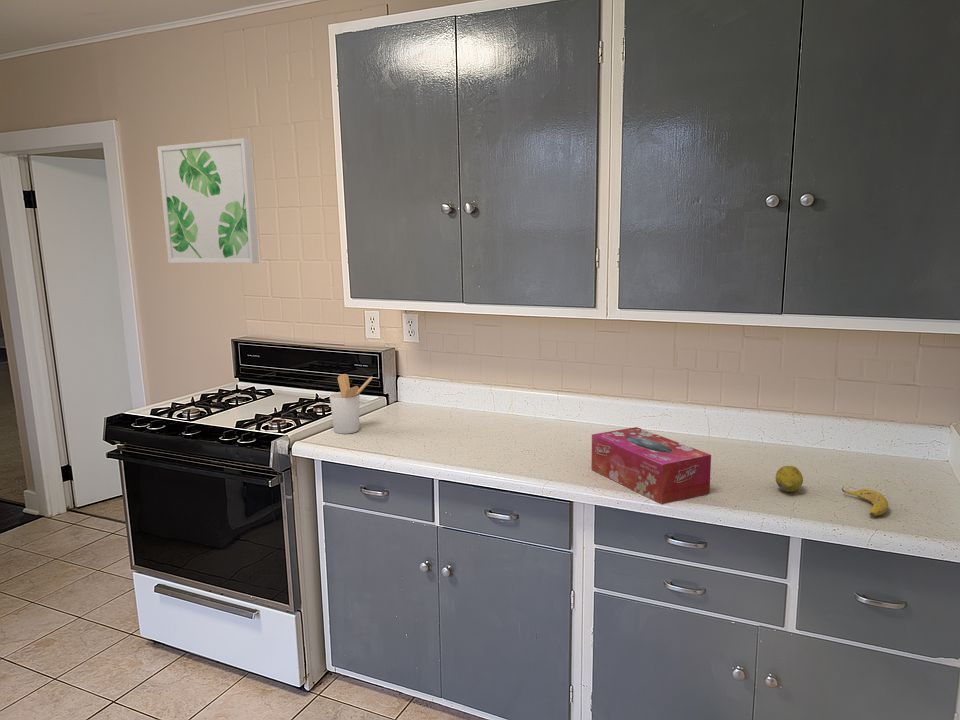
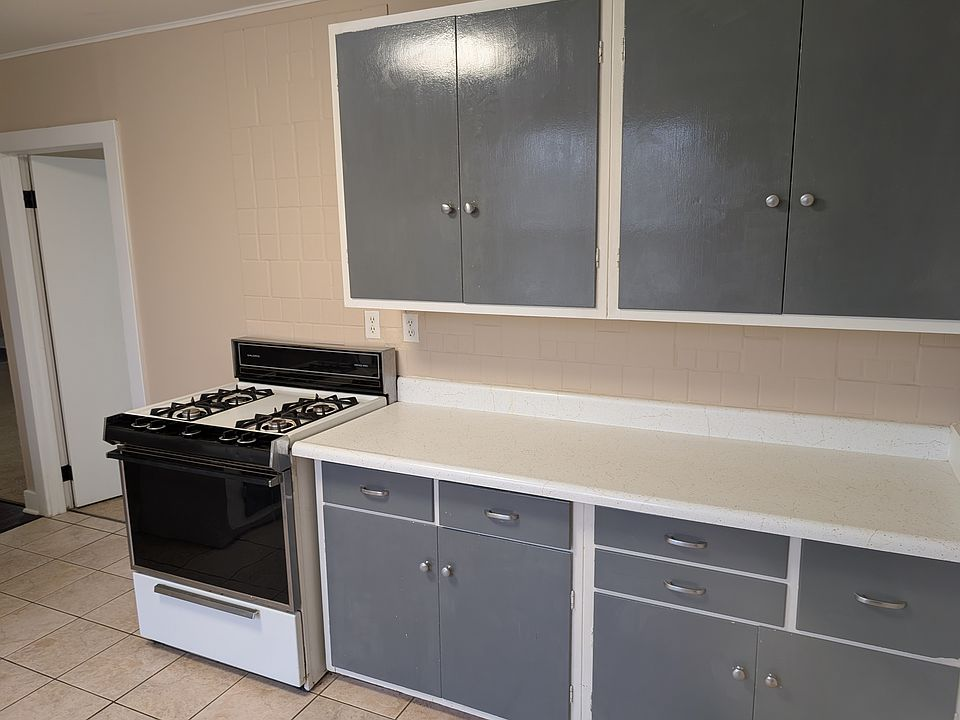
- tissue box [591,426,712,505]
- wall art [156,137,260,264]
- utensil holder [329,373,373,435]
- fruit [775,465,804,493]
- banana [841,485,889,517]
